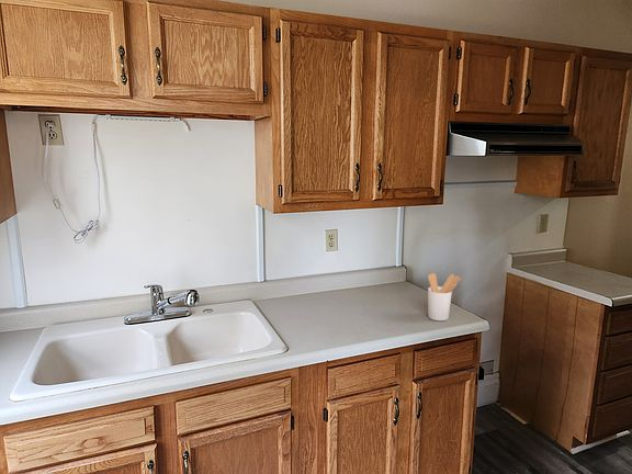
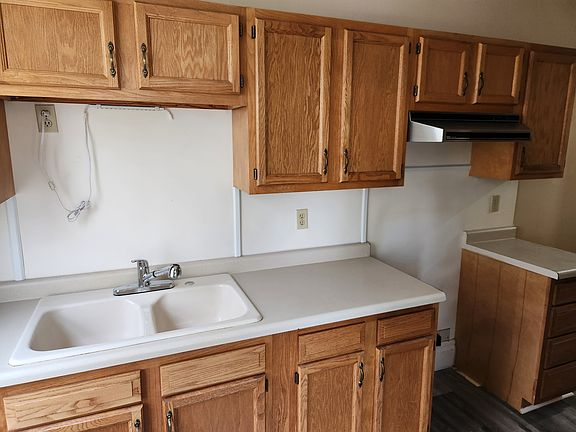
- utensil holder [427,272,462,321]
